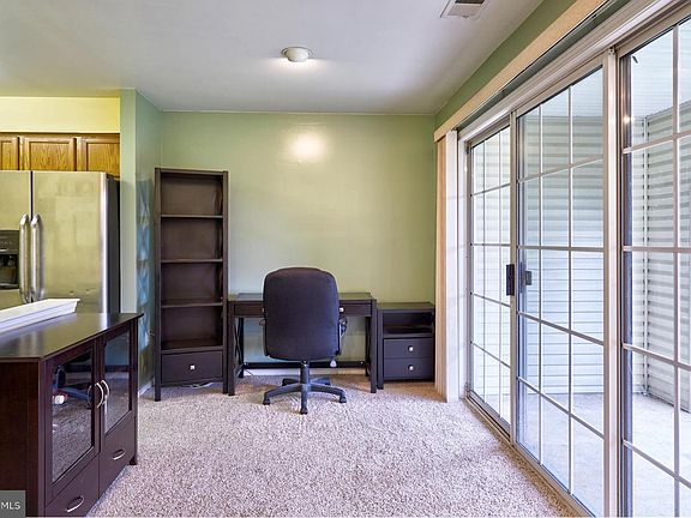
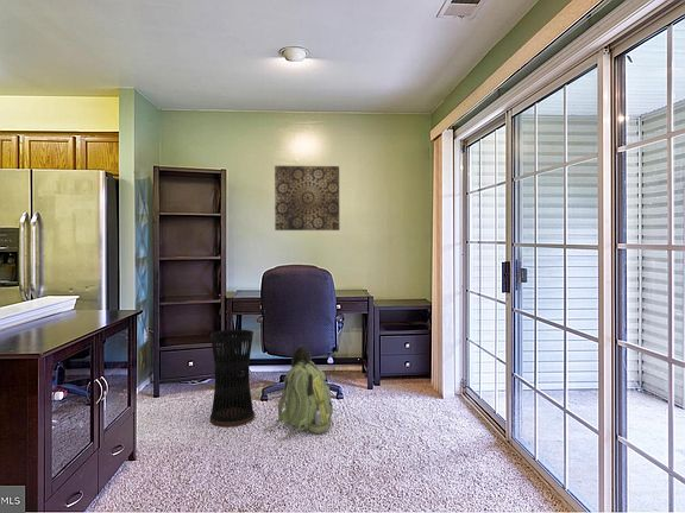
+ umbrella stand [209,328,256,428]
+ wall art [274,165,340,232]
+ backpack [264,343,334,441]
